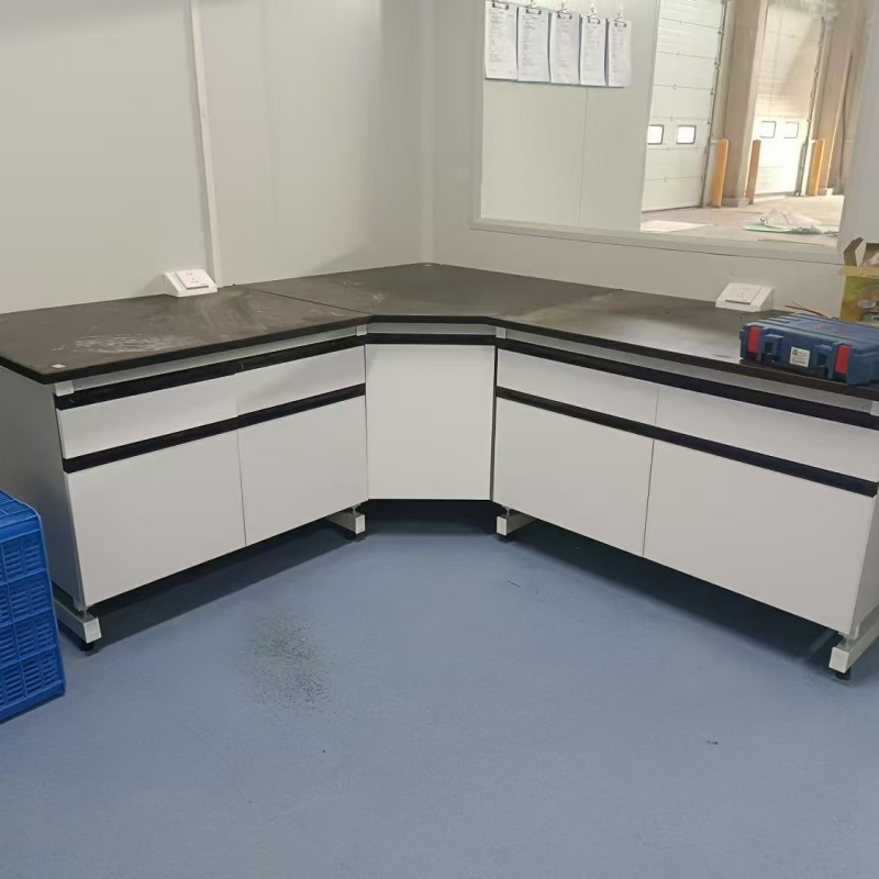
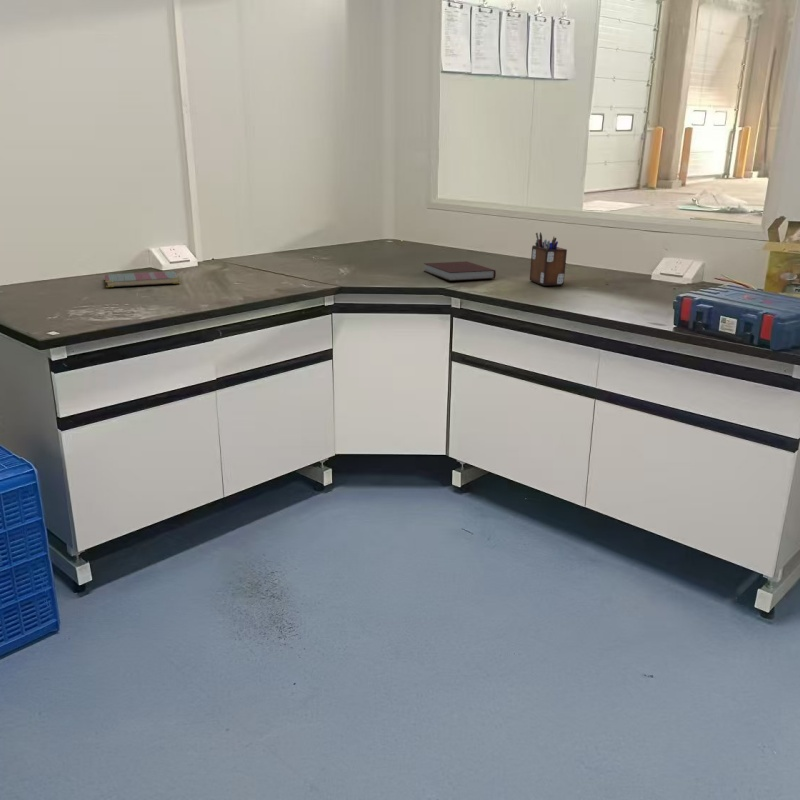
+ binder [104,270,181,288]
+ desk organizer [529,231,568,287]
+ notebook [423,260,497,282]
